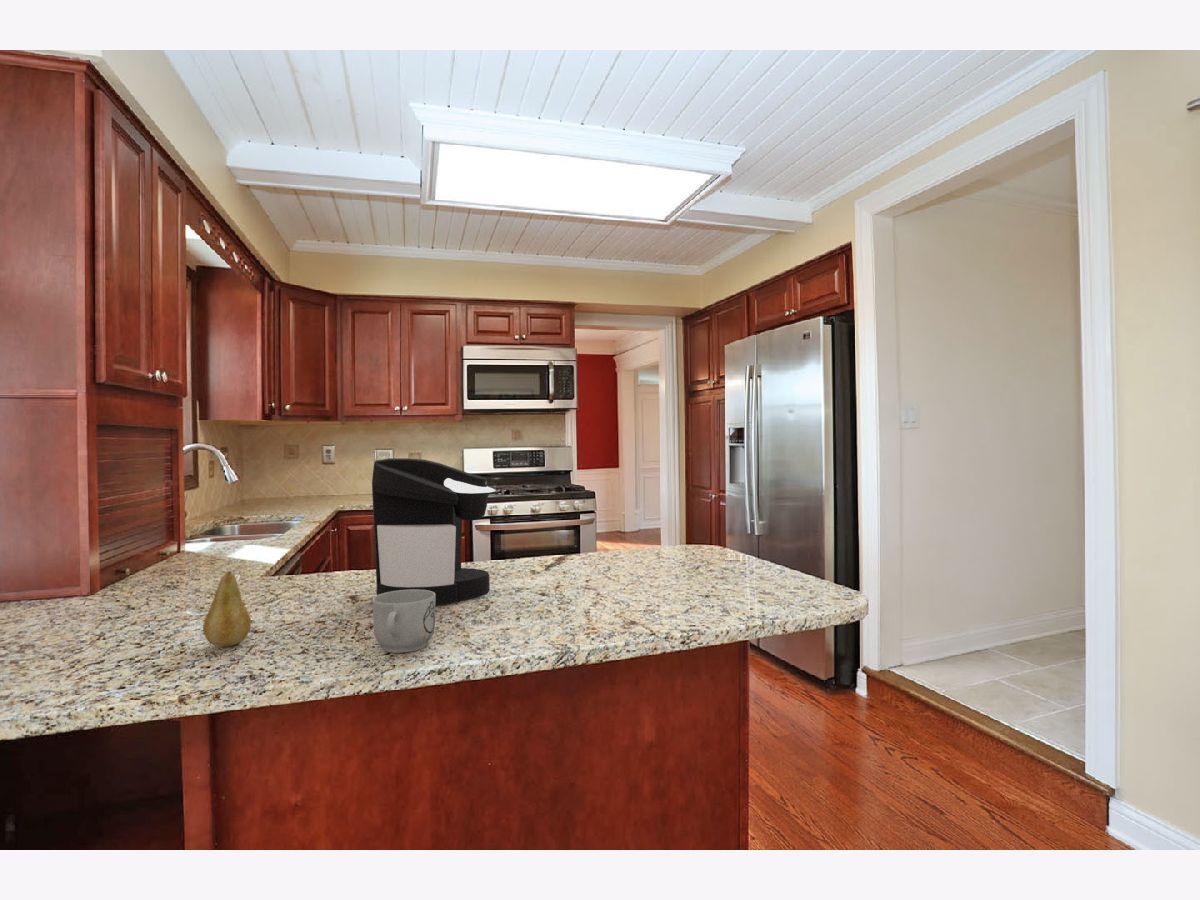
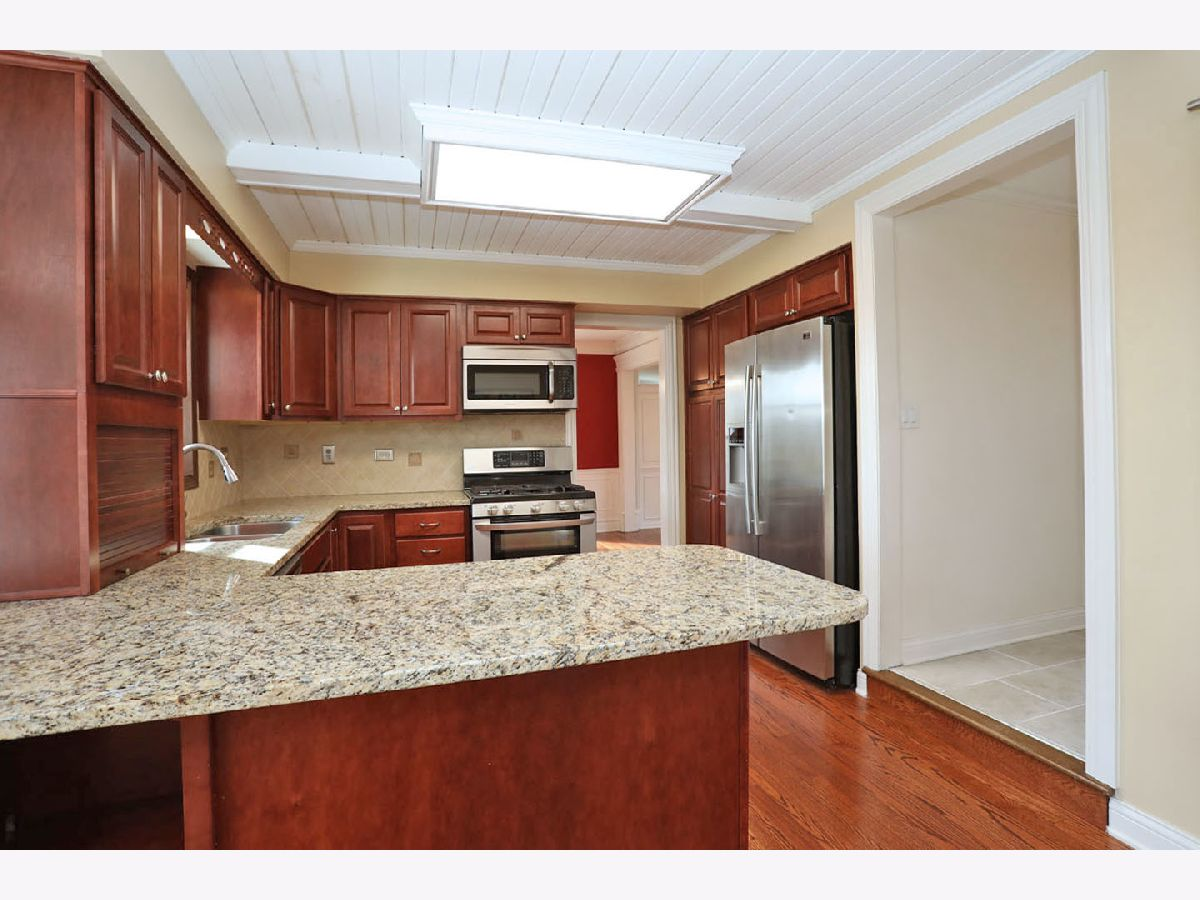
- mug [371,589,436,654]
- coffee maker [371,457,496,605]
- fruit [202,571,252,648]
